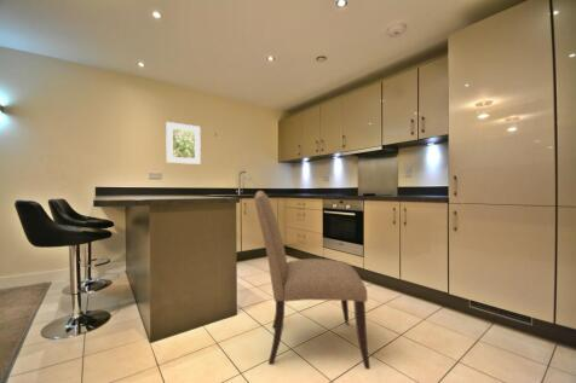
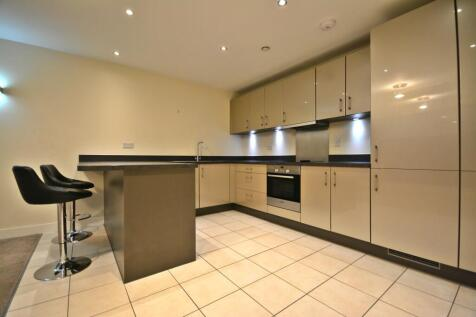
- chair [253,190,371,370]
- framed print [165,121,202,166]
